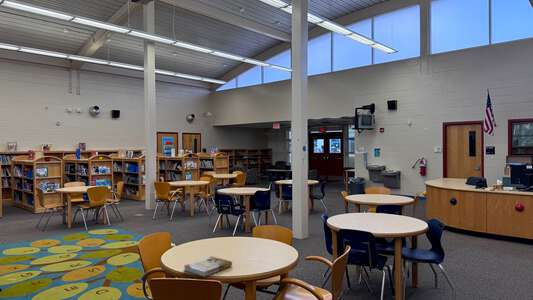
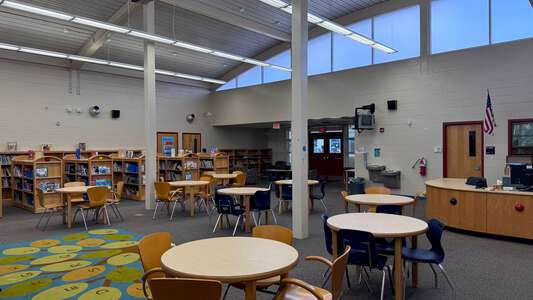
- book [183,255,233,278]
